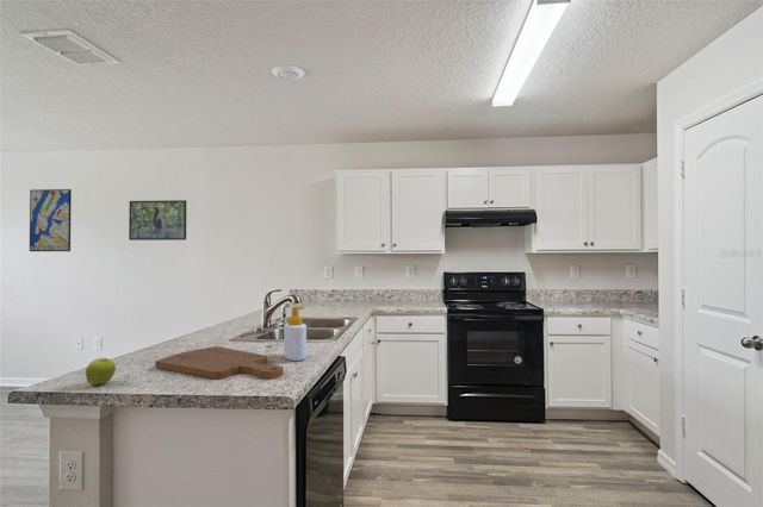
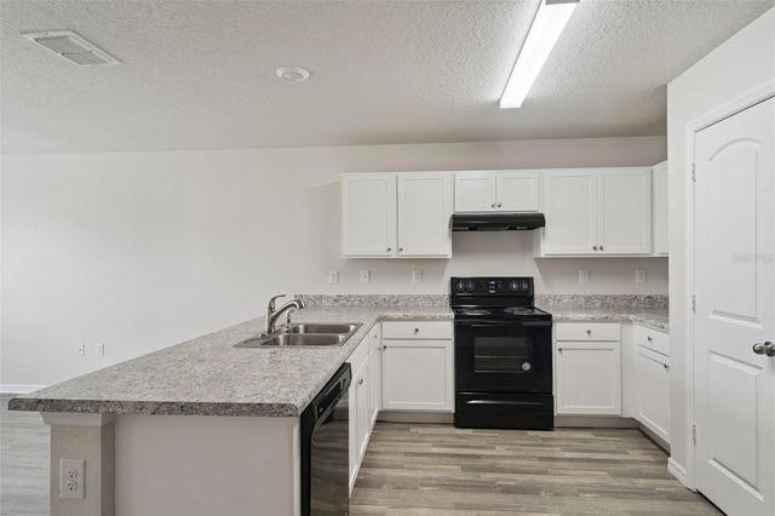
- wall art [29,188,73,252]
- soap bottle [283,306,308,362]
- fruit [85,357,117,386]
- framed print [128,199,187,242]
- cutting board [154,345,285,380]
